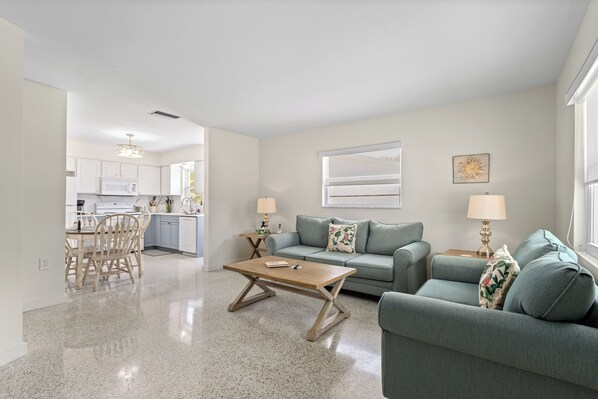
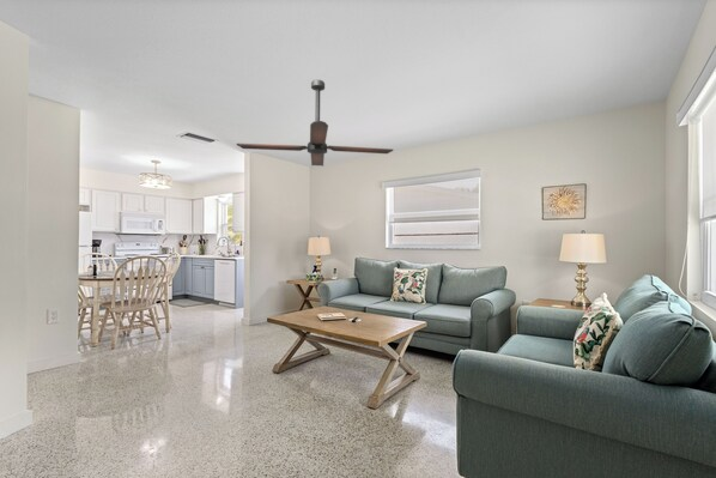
+ ceiling fan [235,78,394,168]
